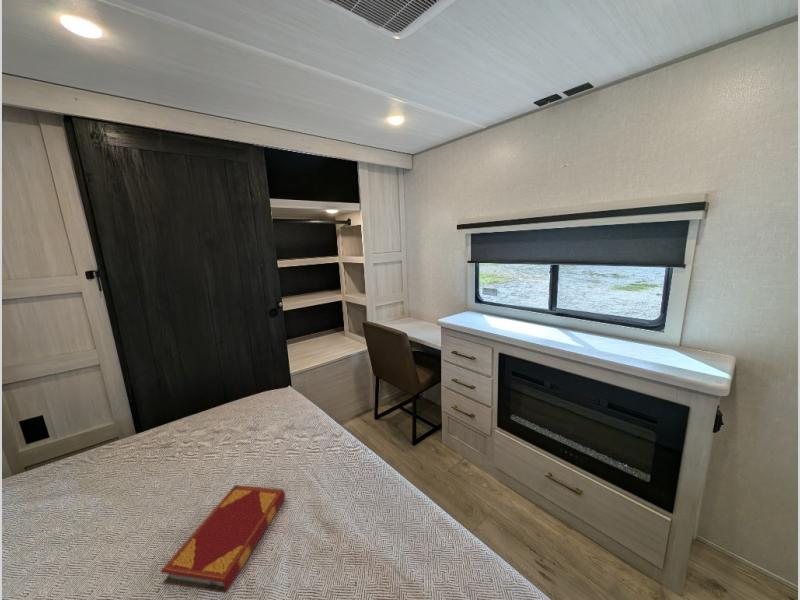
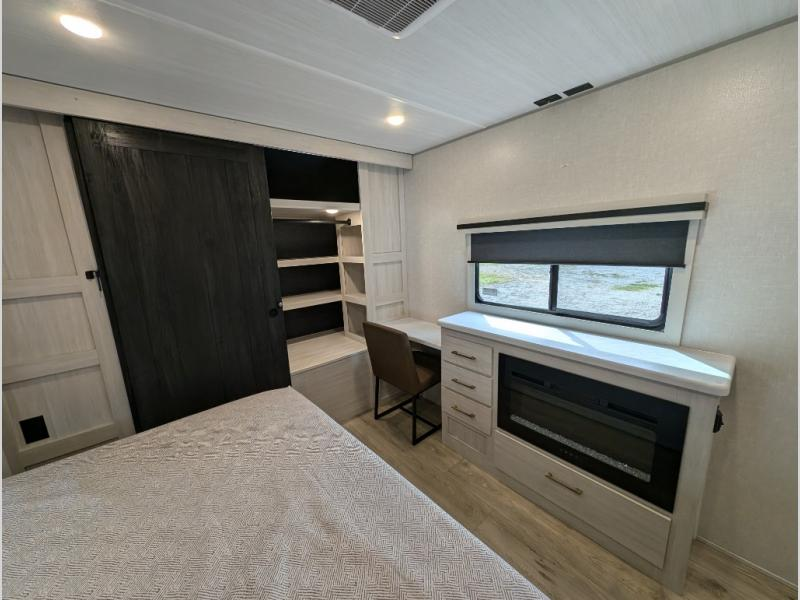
- hardback book [160,484,286,594]
